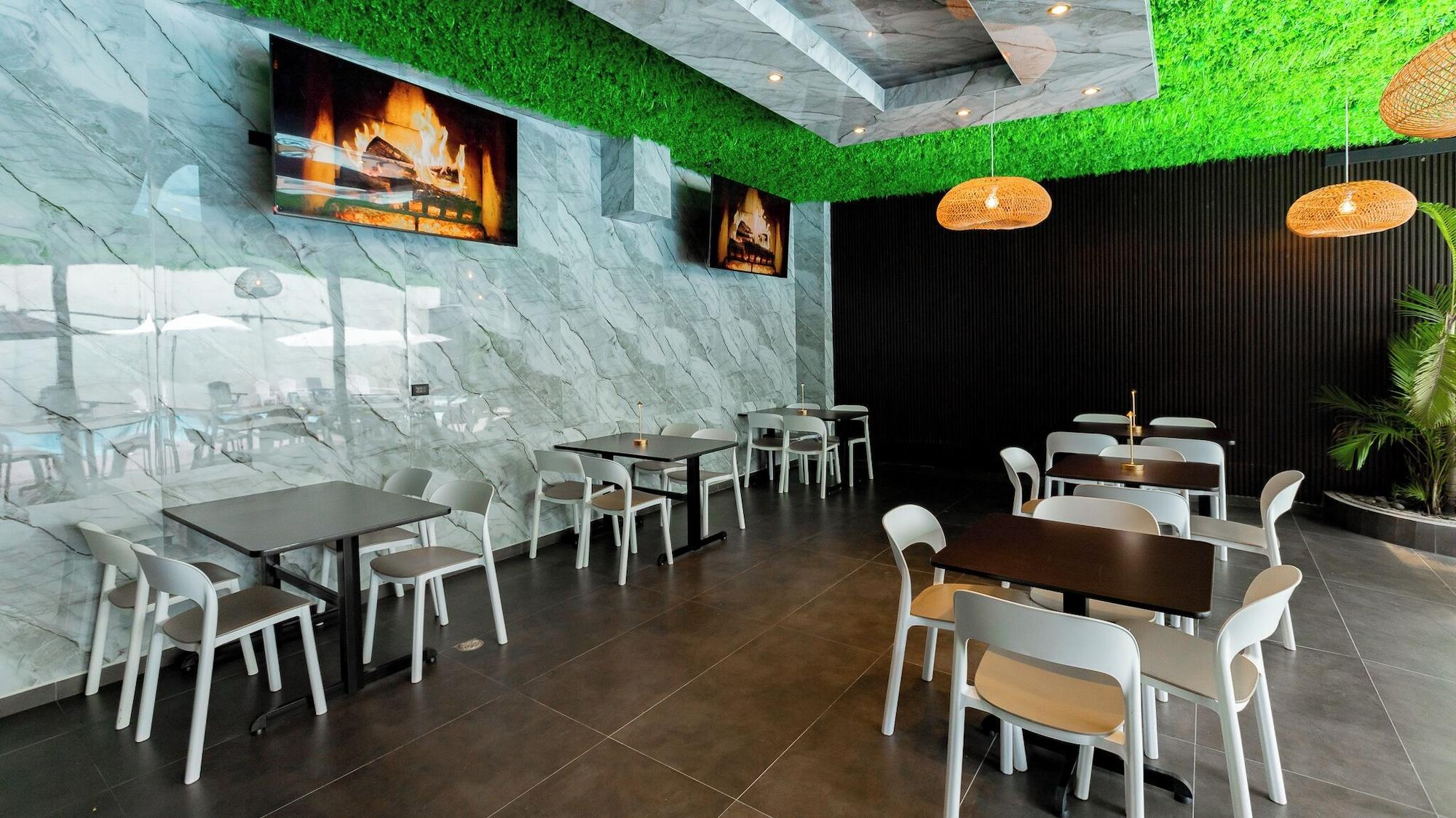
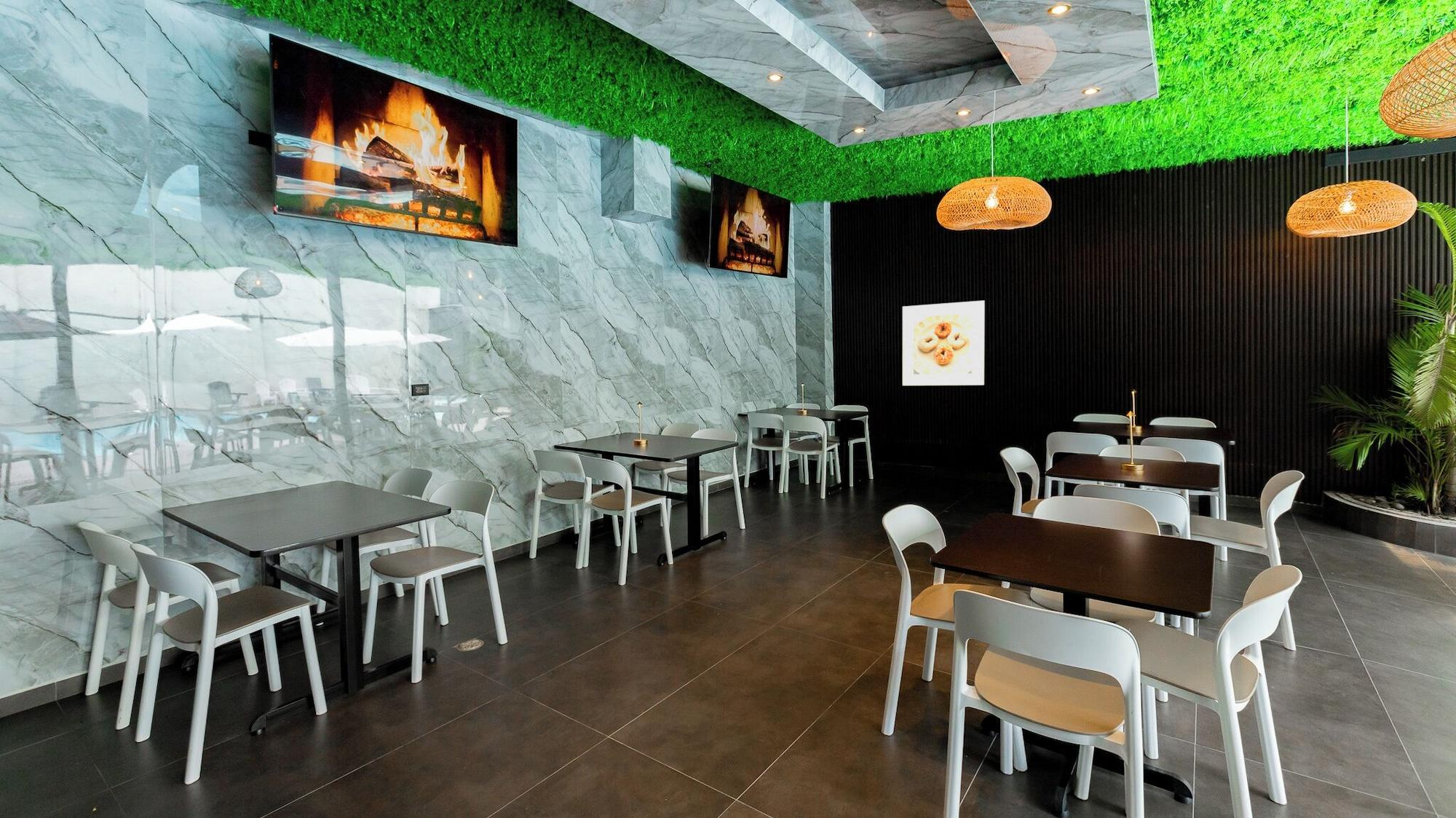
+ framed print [902,300,985,386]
